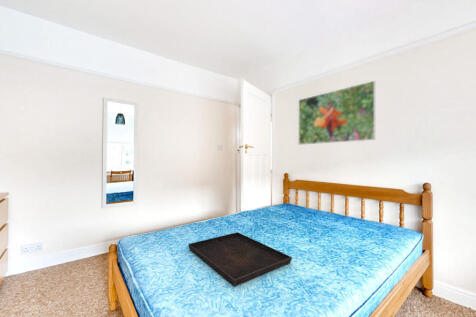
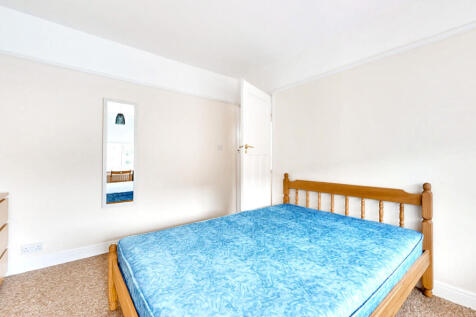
- serving tray [187,231,293,287]
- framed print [298,80,376,146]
